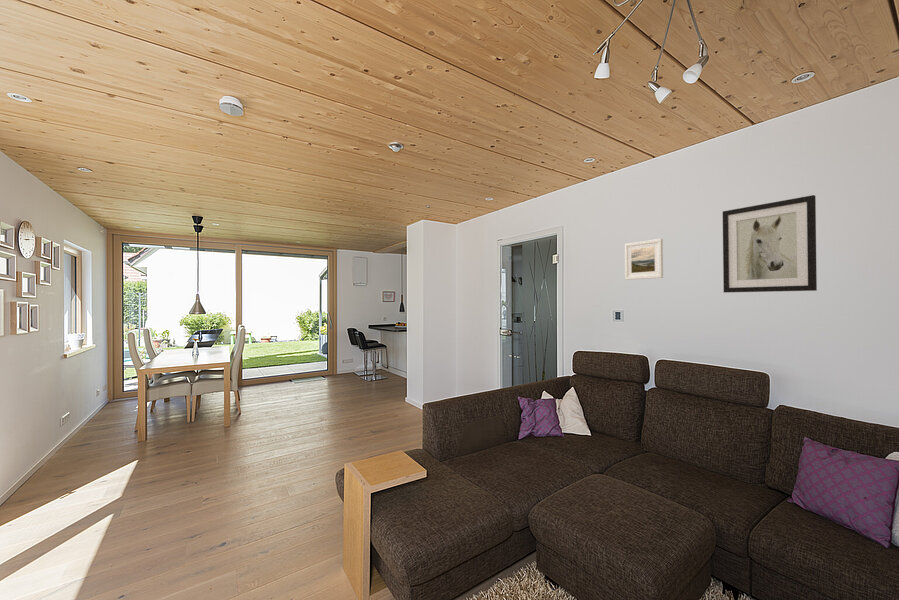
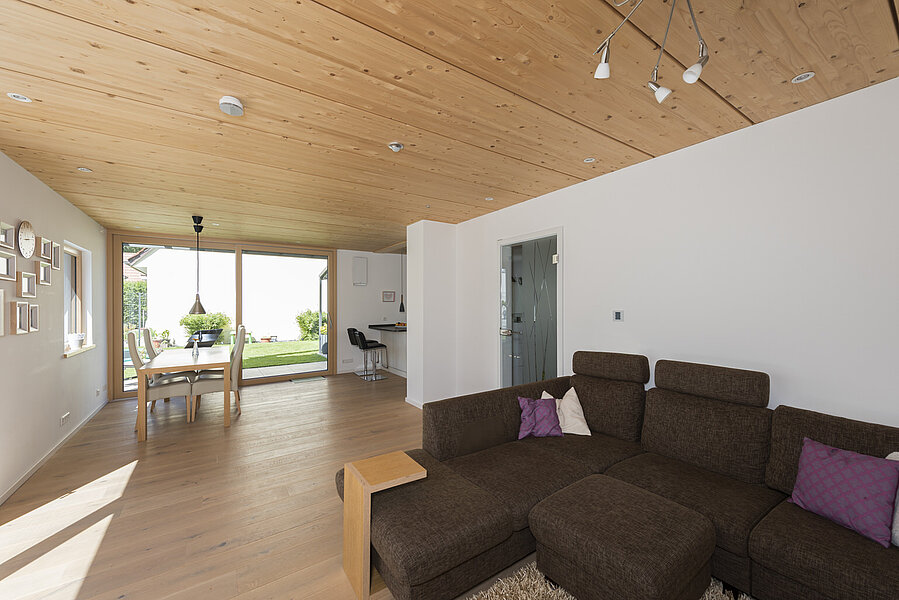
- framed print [624,238,664,281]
- wall art [722,194,818,293]
